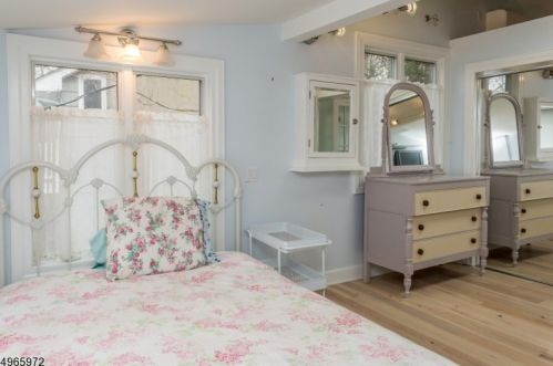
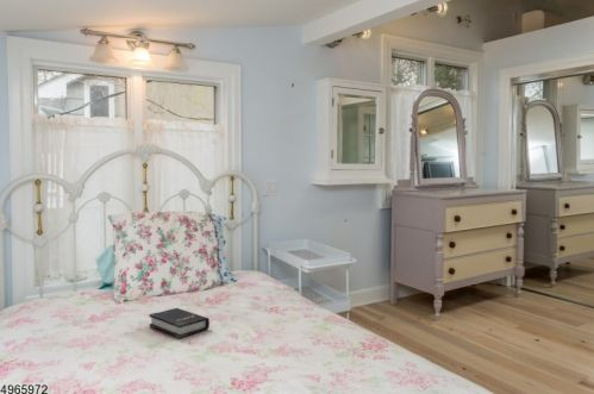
+ hardback book [149,307,211,339]
